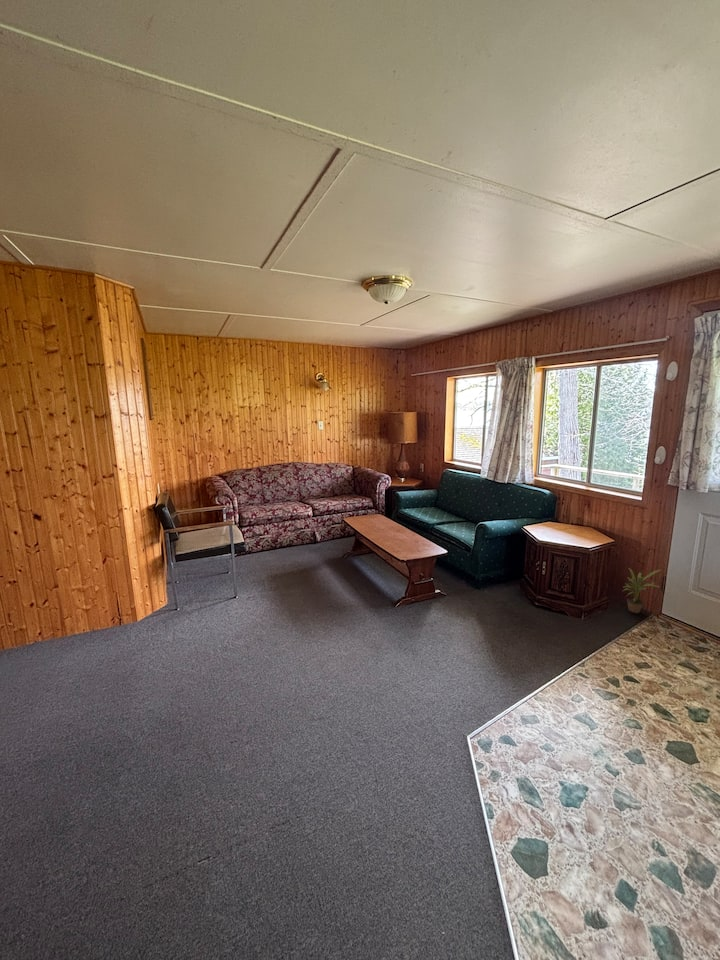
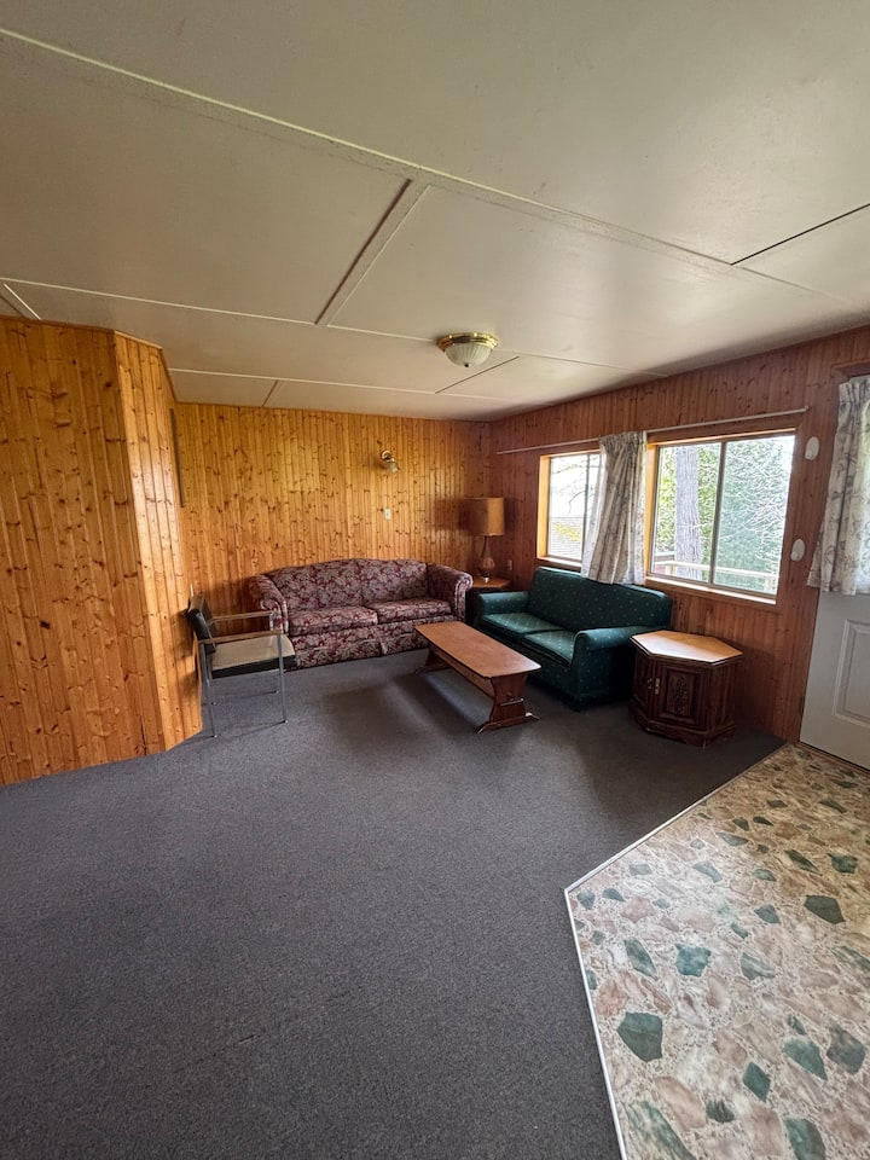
- potted plant [622,567,662,614]
